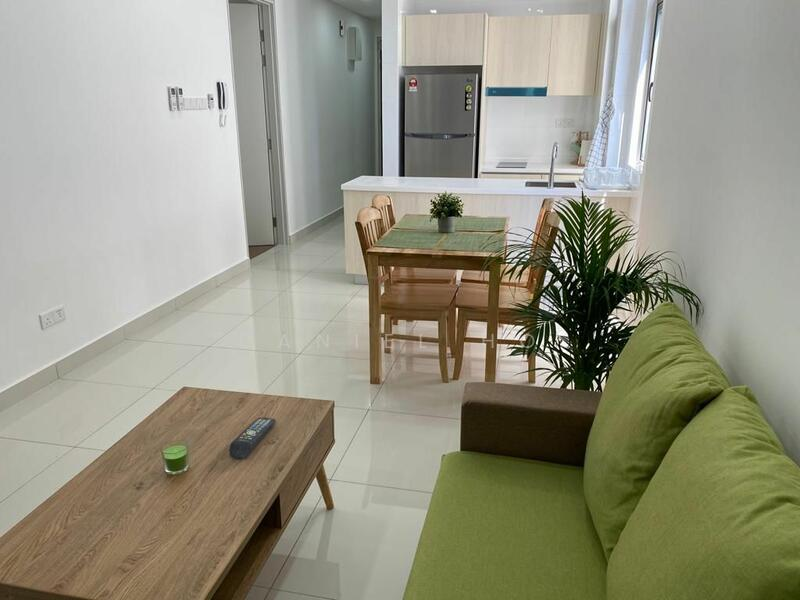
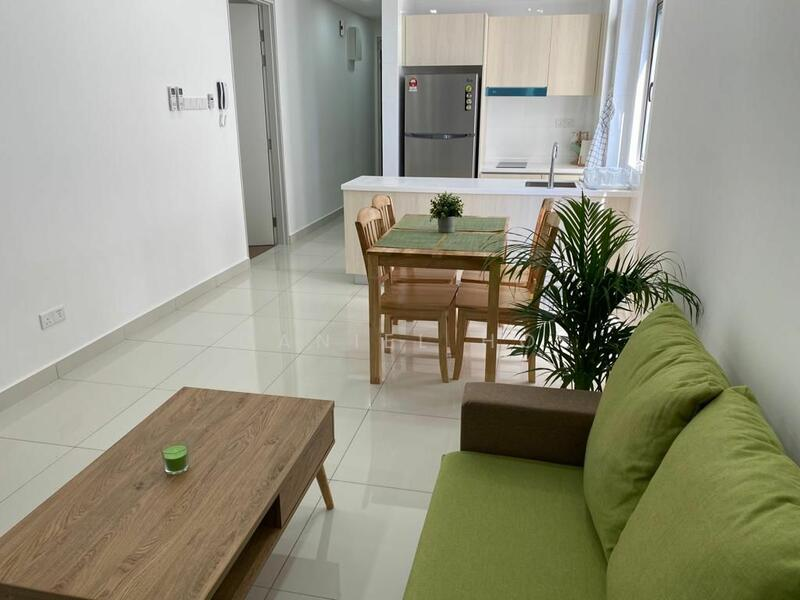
- remote control [229,416,276,460]
